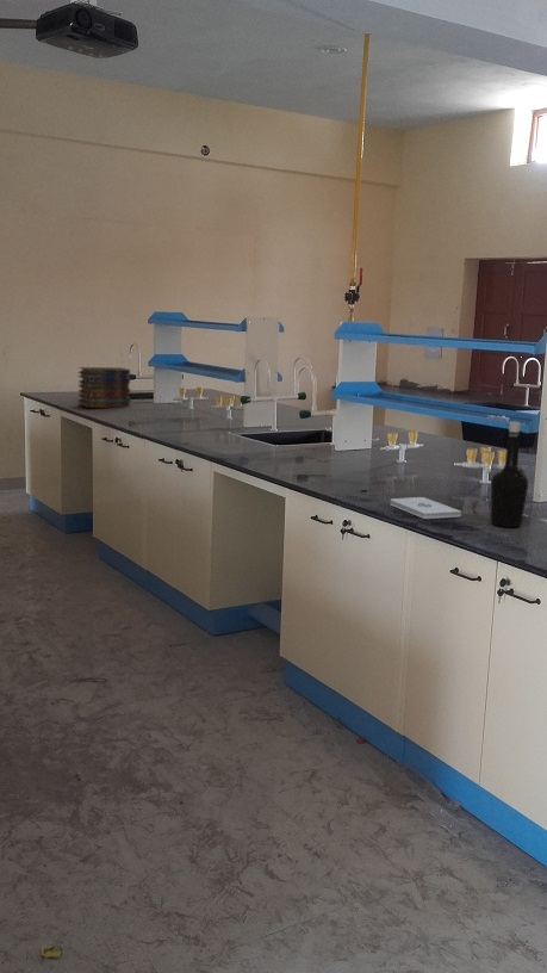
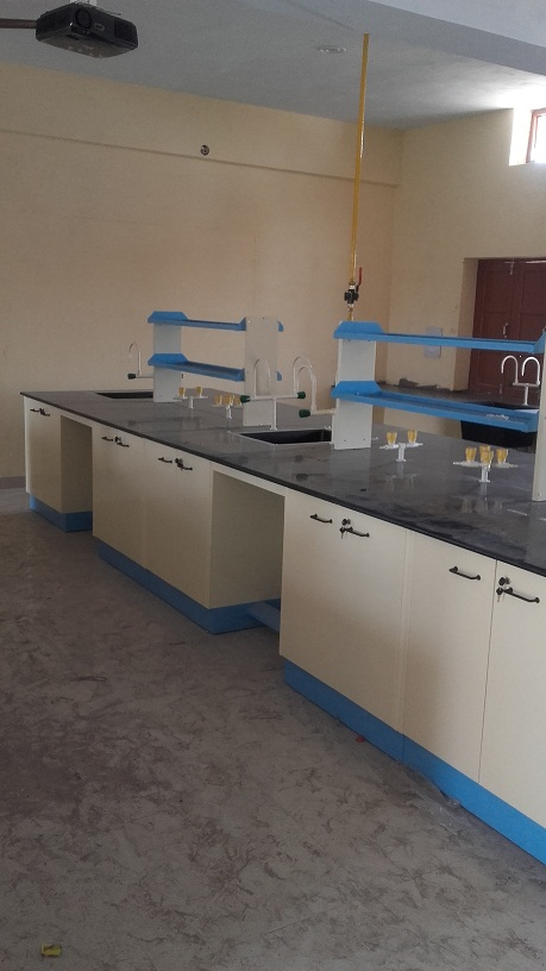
- notepad [389,496,462,520]
- book stack [76,366,132,409]
- bottle [490,421,529,528]
